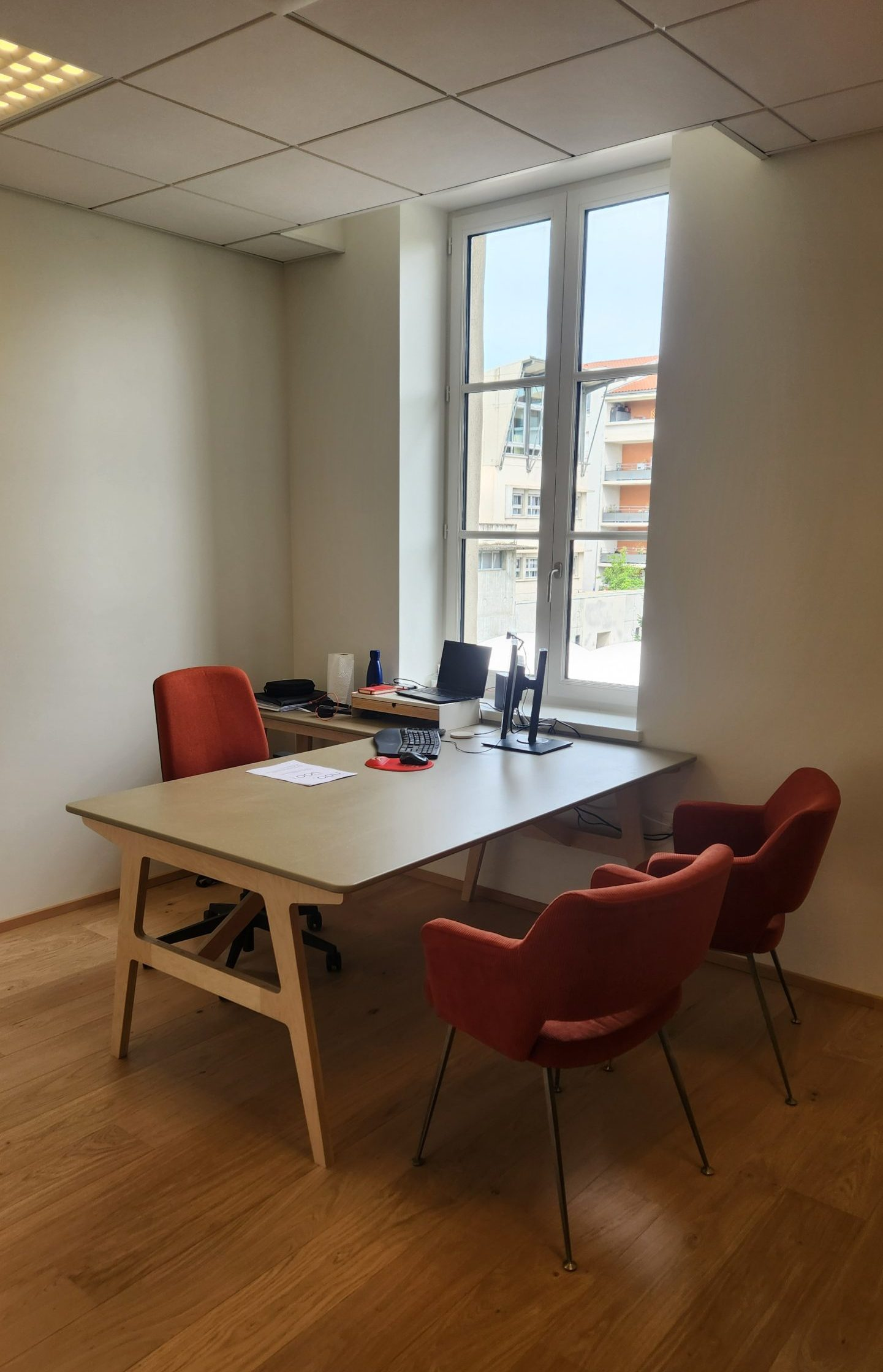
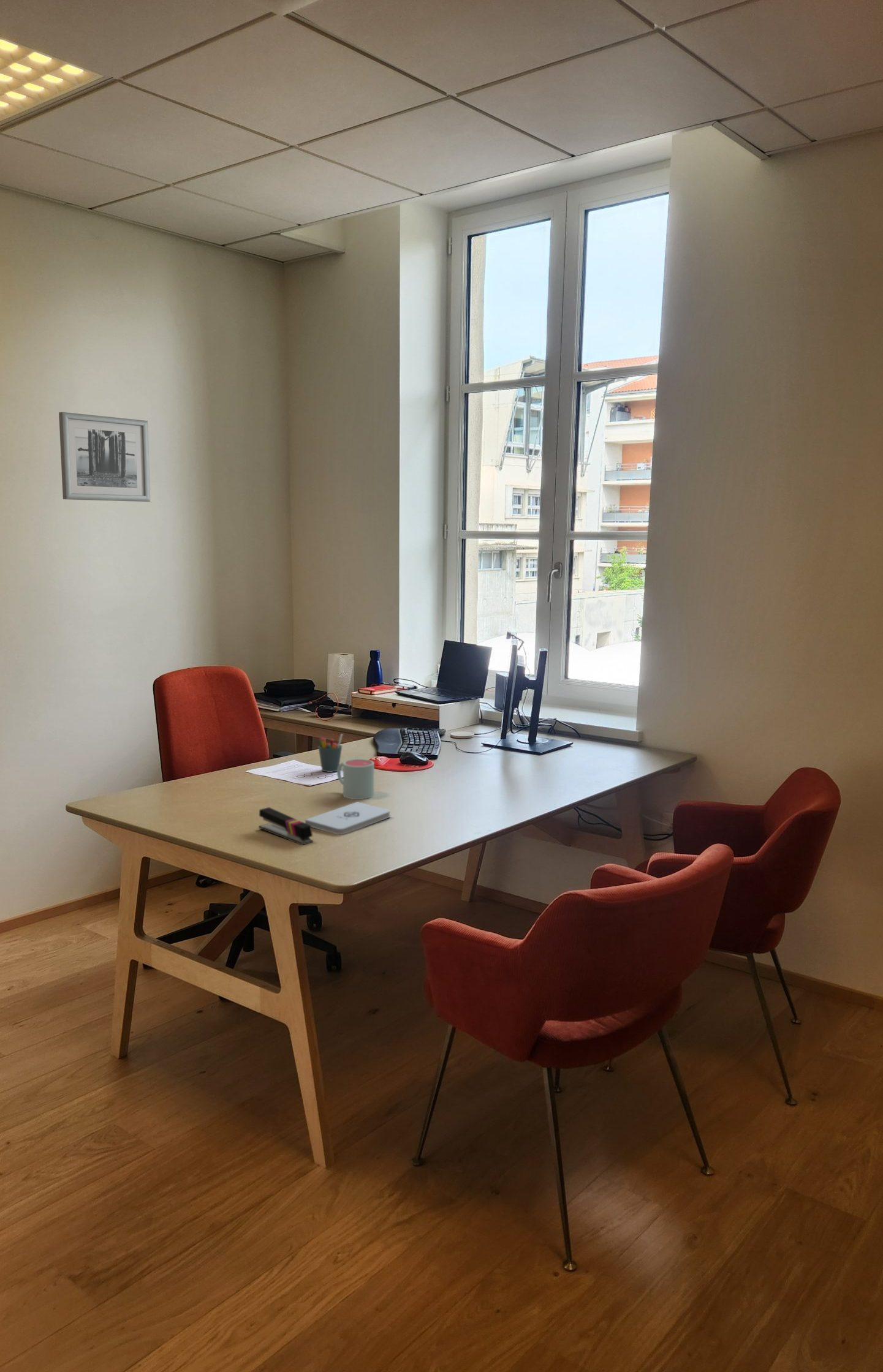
+ mug [336,758,375,800]
+ wall art [58,412,151,502]
+ pen holder [317,733,343,773]
+ notepad [305,801,391,835]
+ stapler [258,807,314,845]
